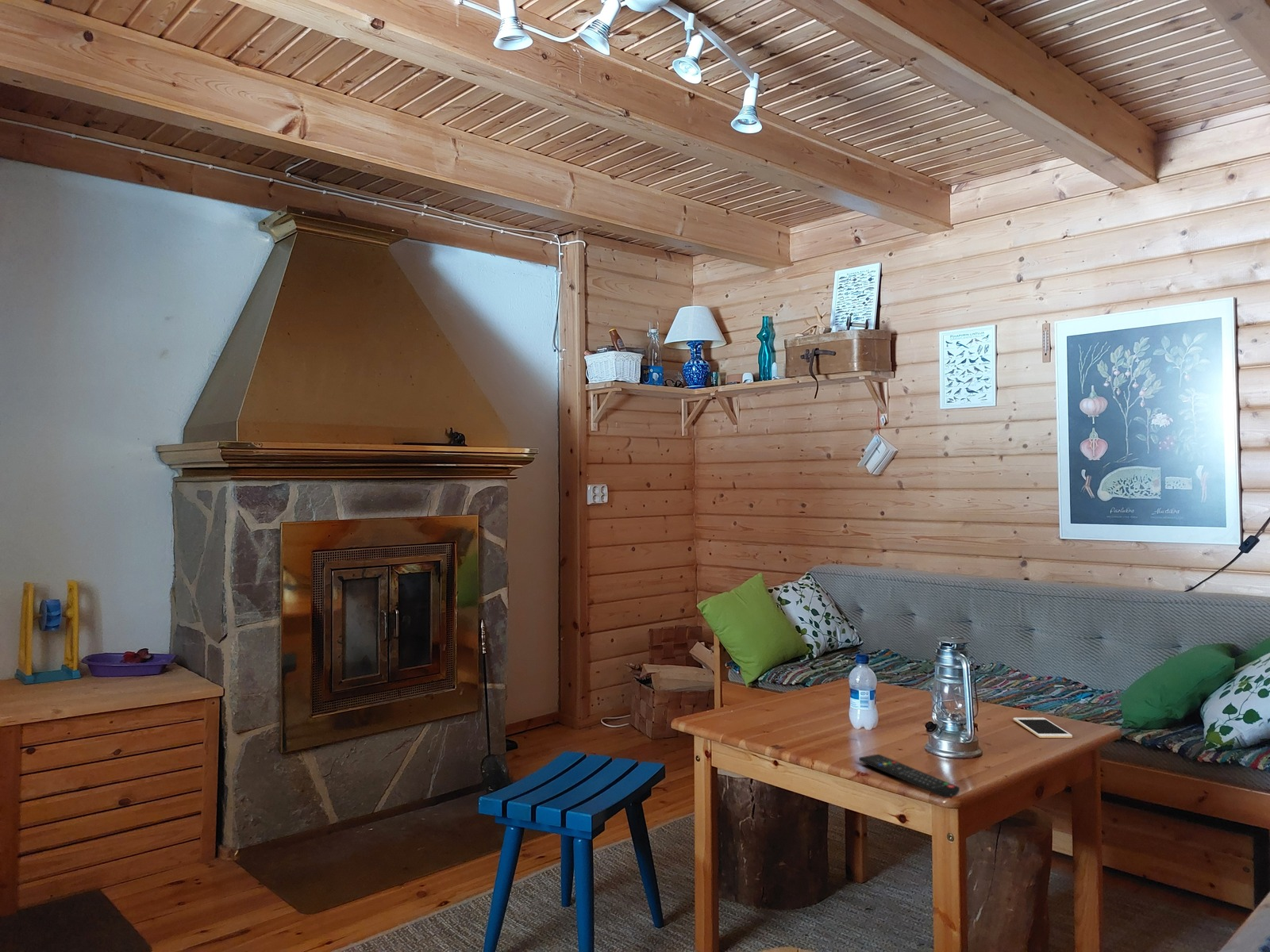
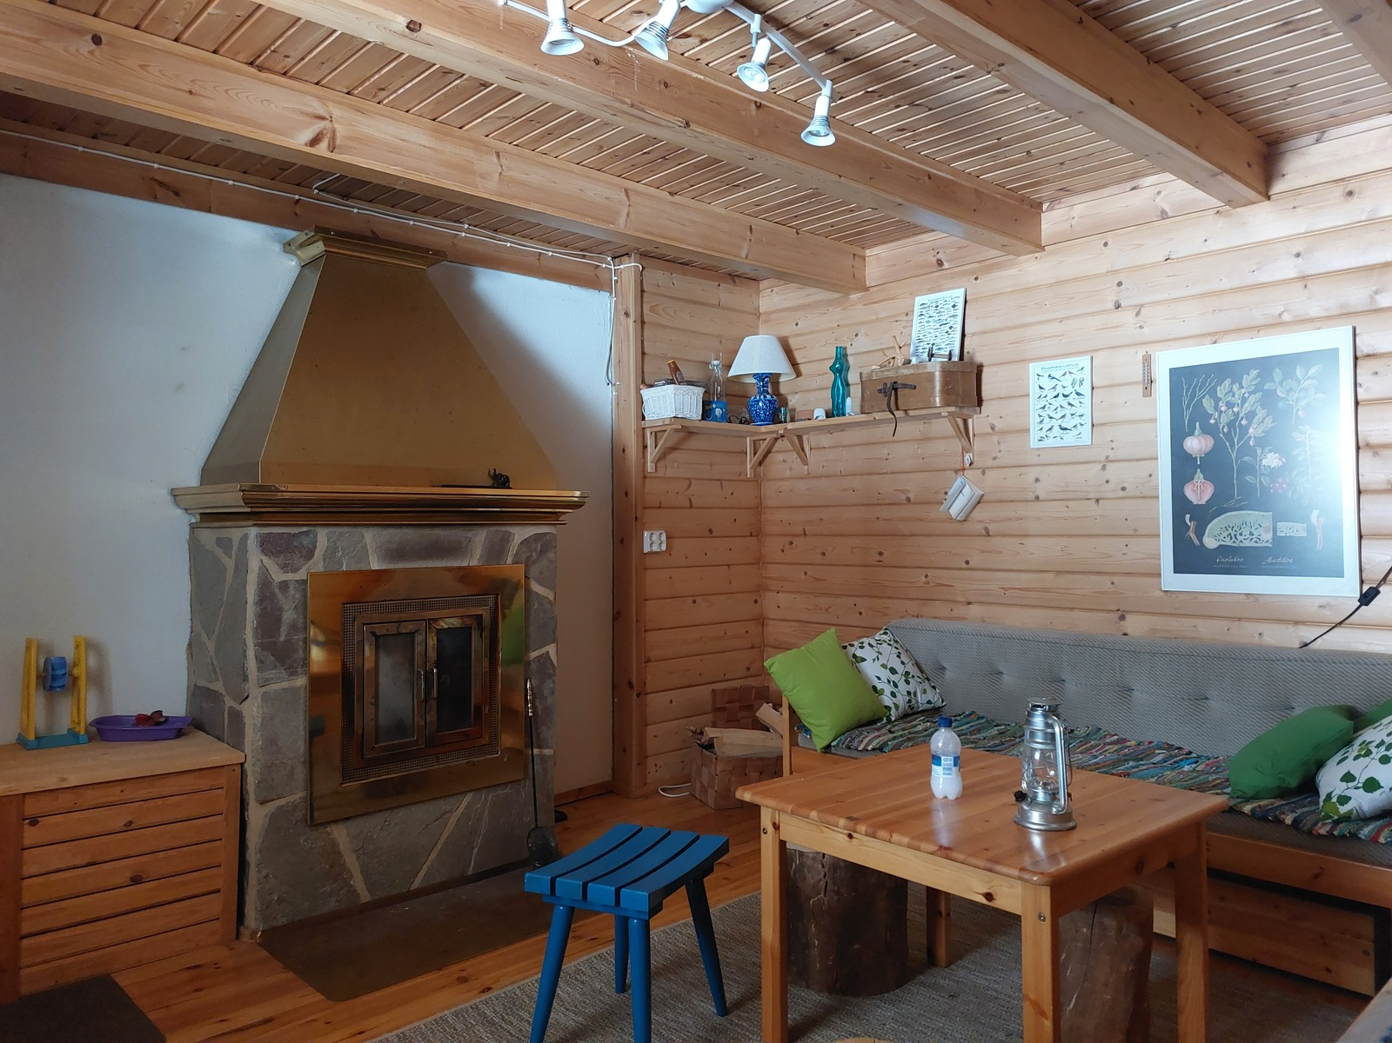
- remote control [858,754,960,798]
- cell phone [1012,717,1073,739]
